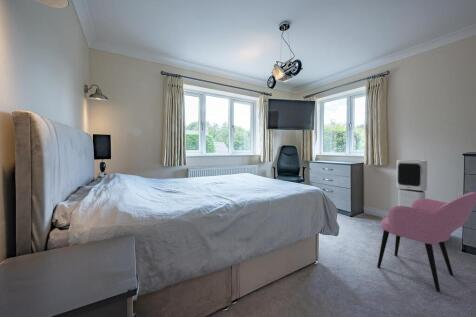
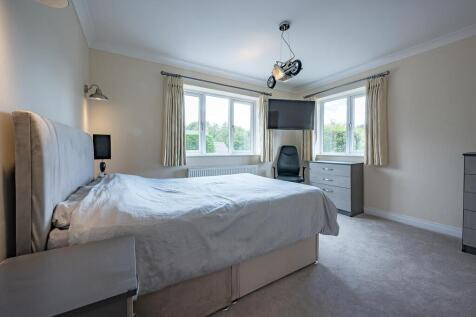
- armchair [376,191,476,293]
- air purifier [396,159,428,207]
